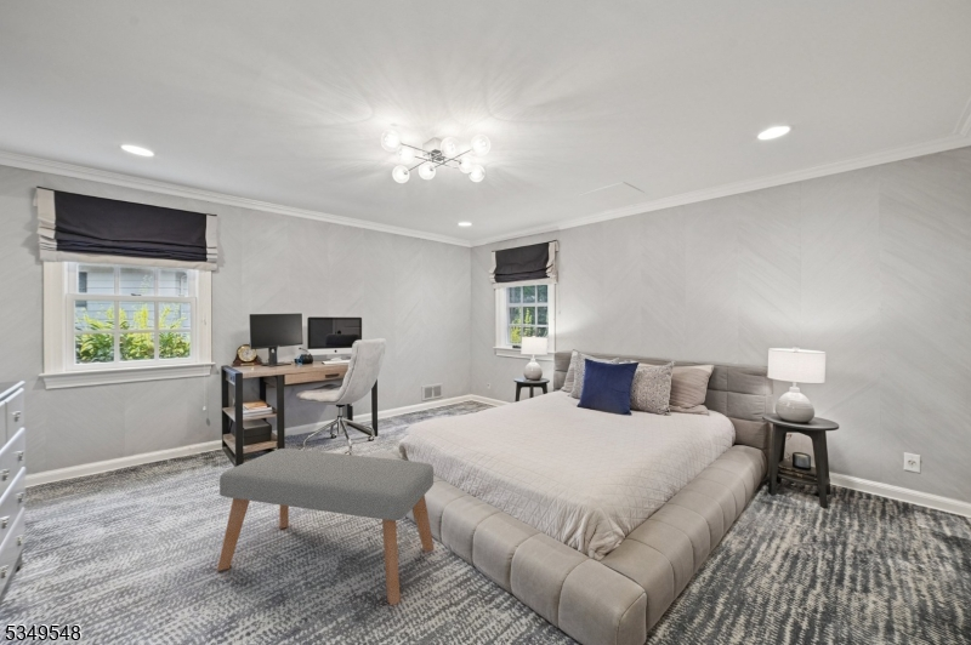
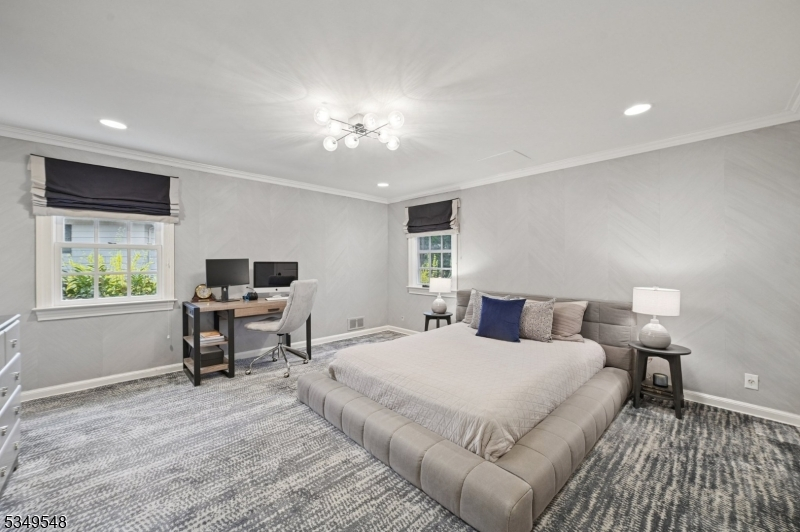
- bench [216,447,435,606]
